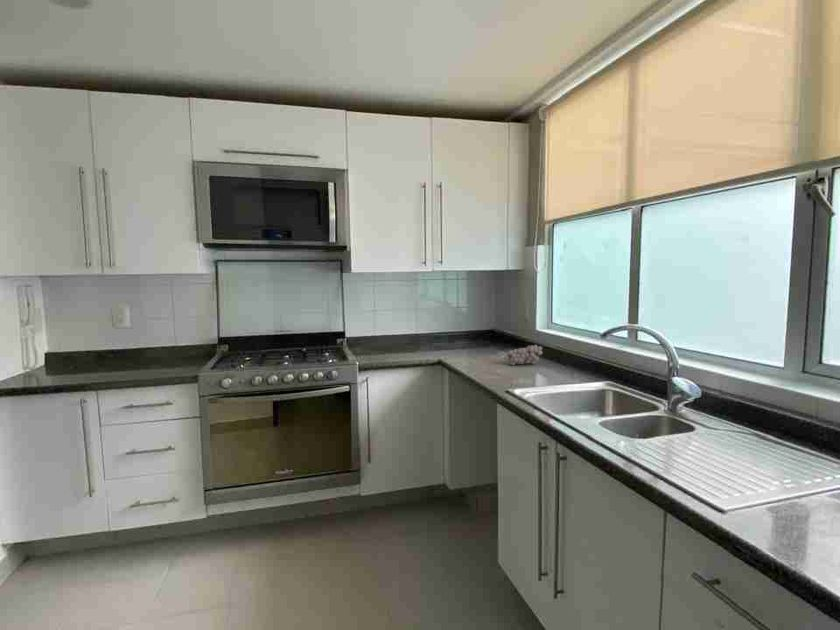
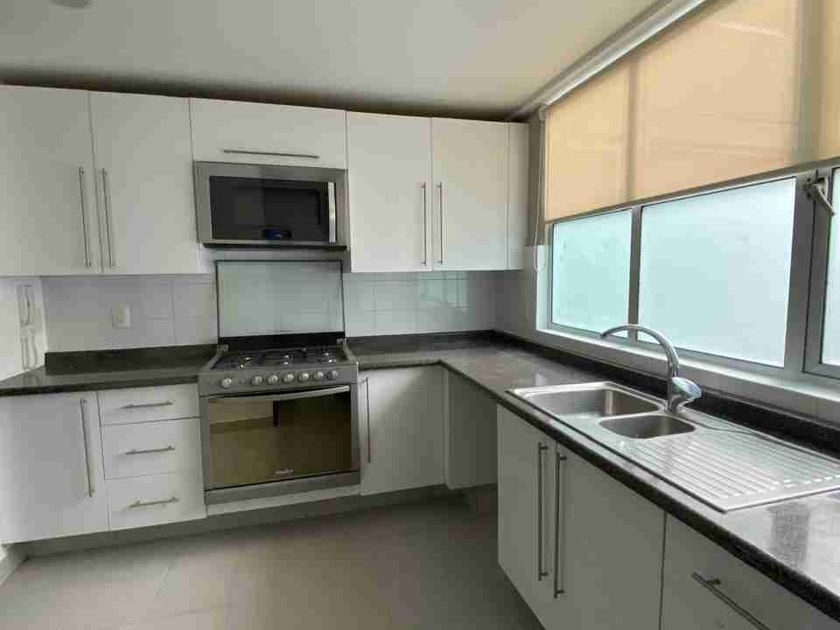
- fruit [503,344,544,366]
